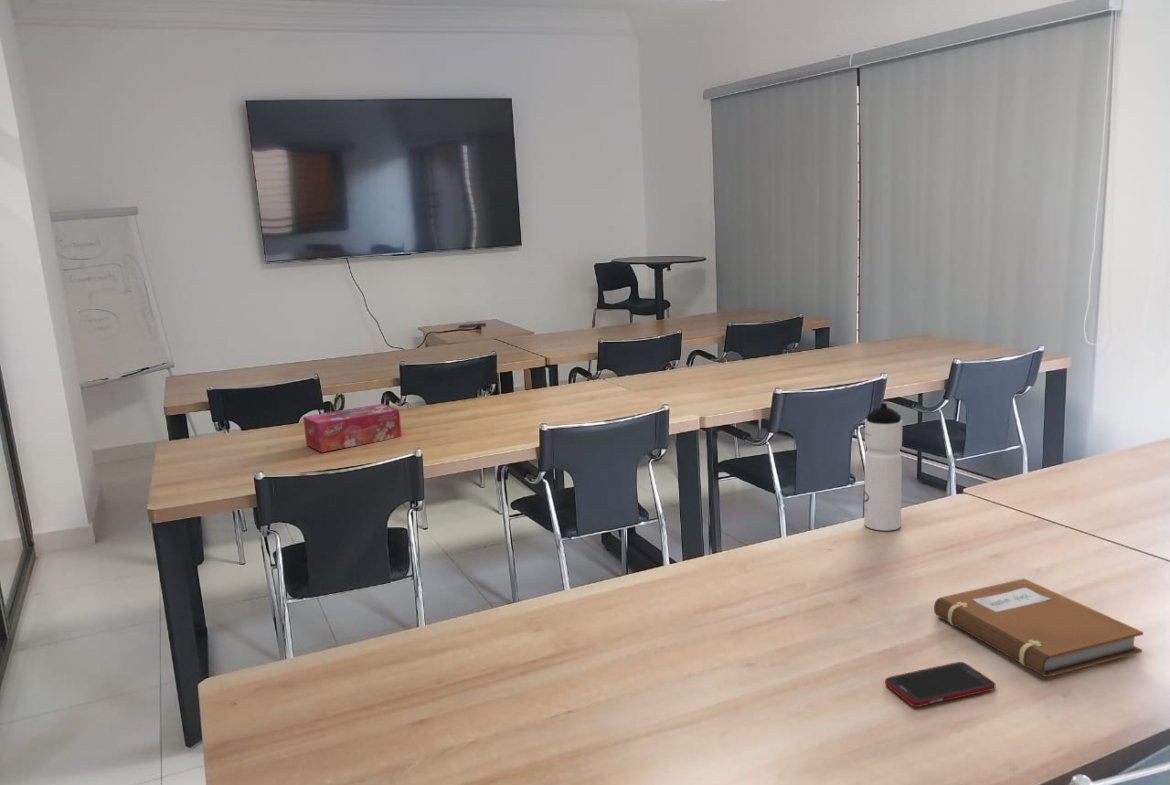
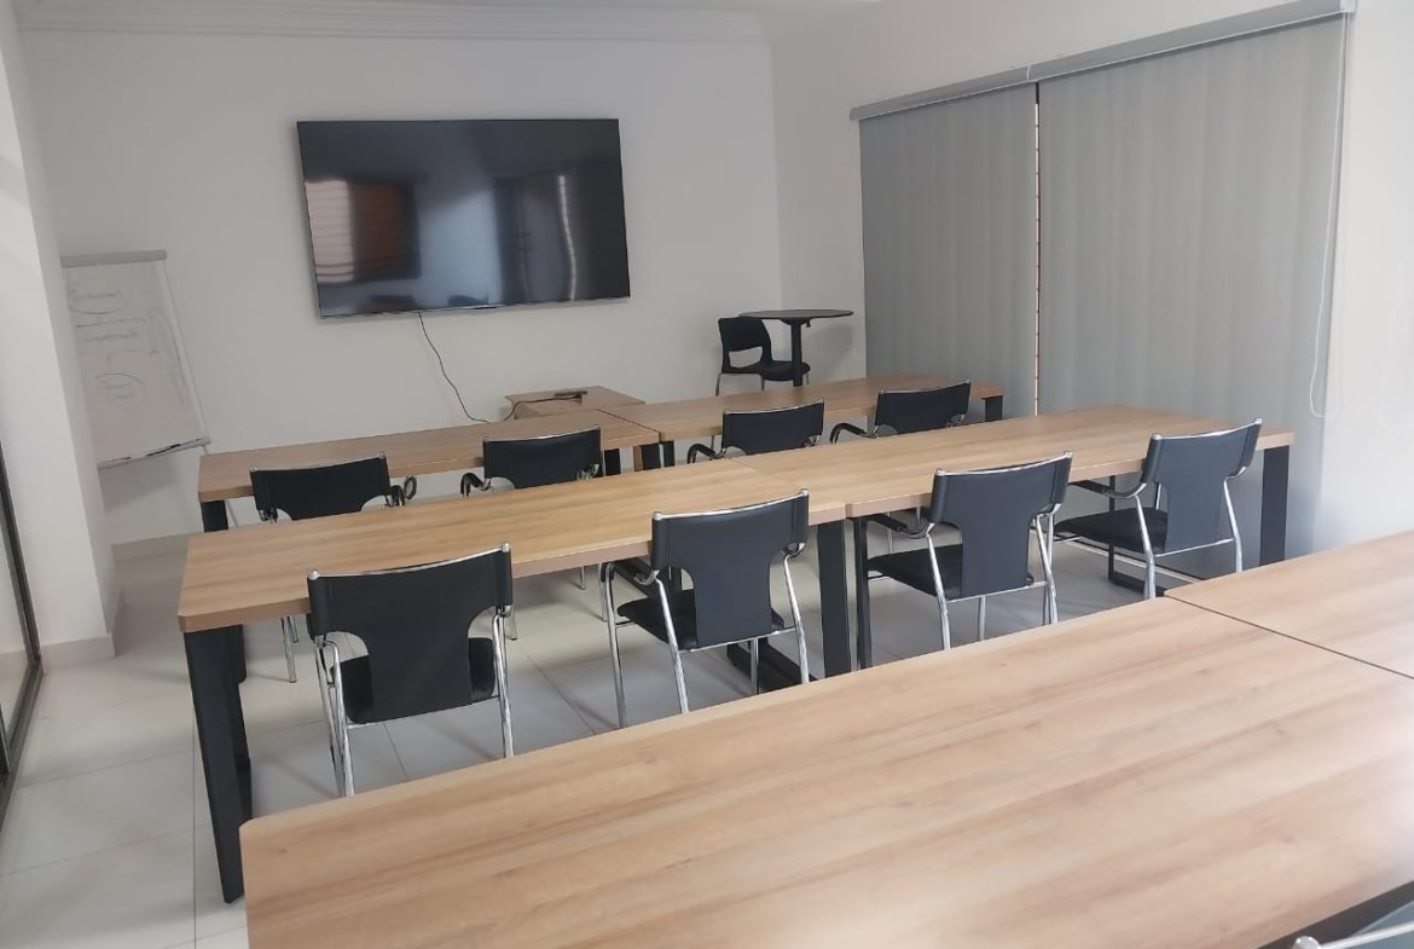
- notebook [933,578,1144,678]
- tissue box [302,403,403,453]
- water bottle [863,402,903,532]
- cell phone [884,661,997,708]
